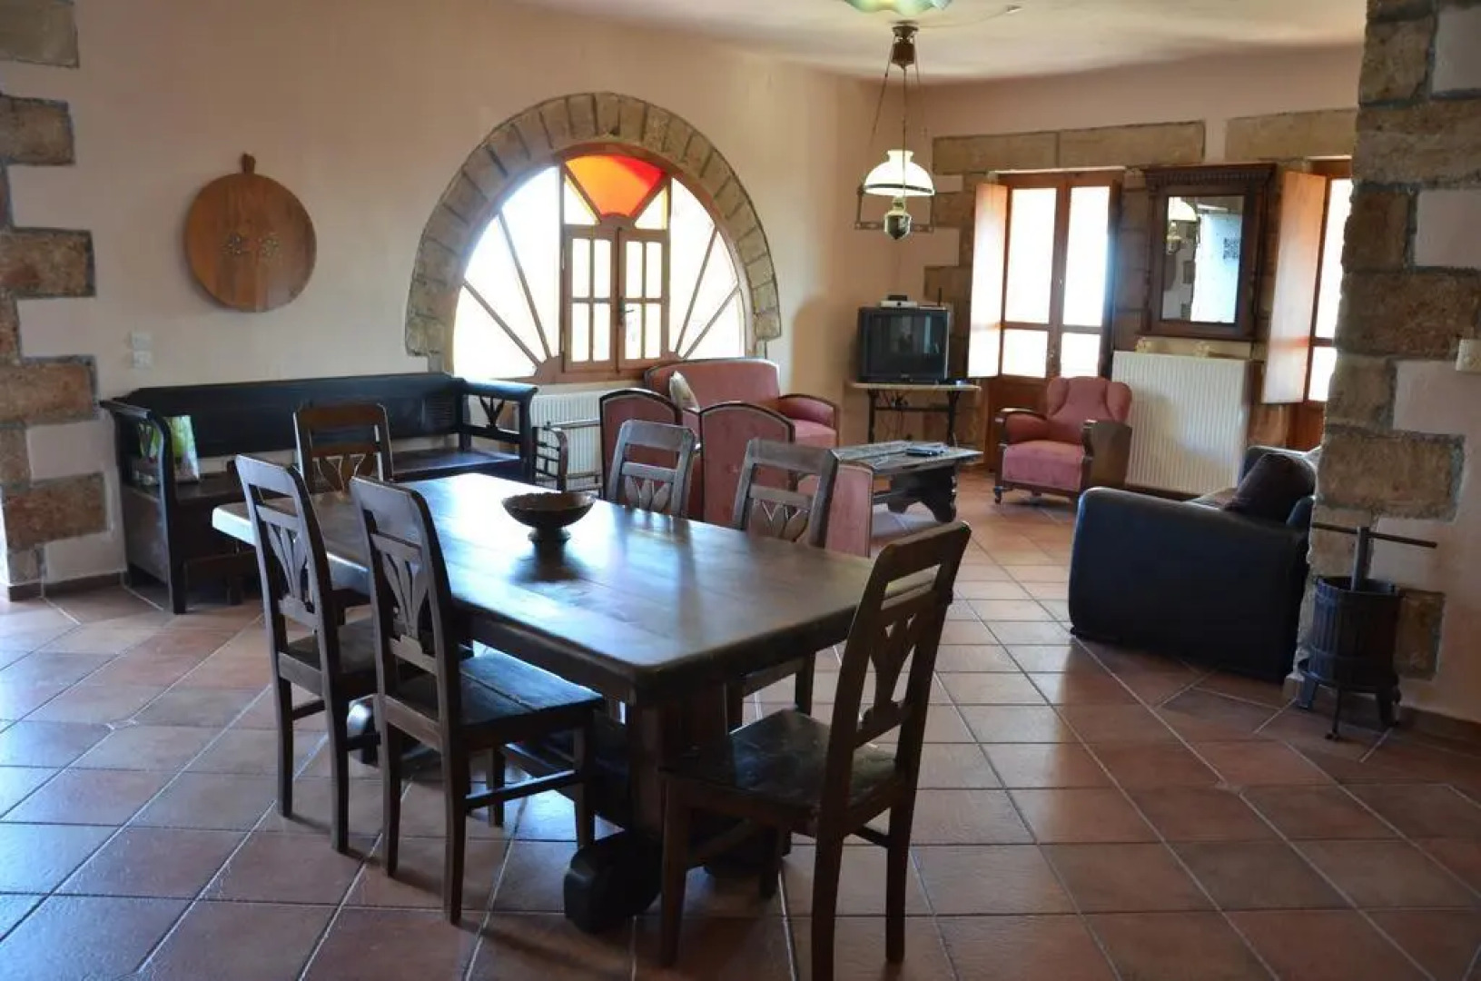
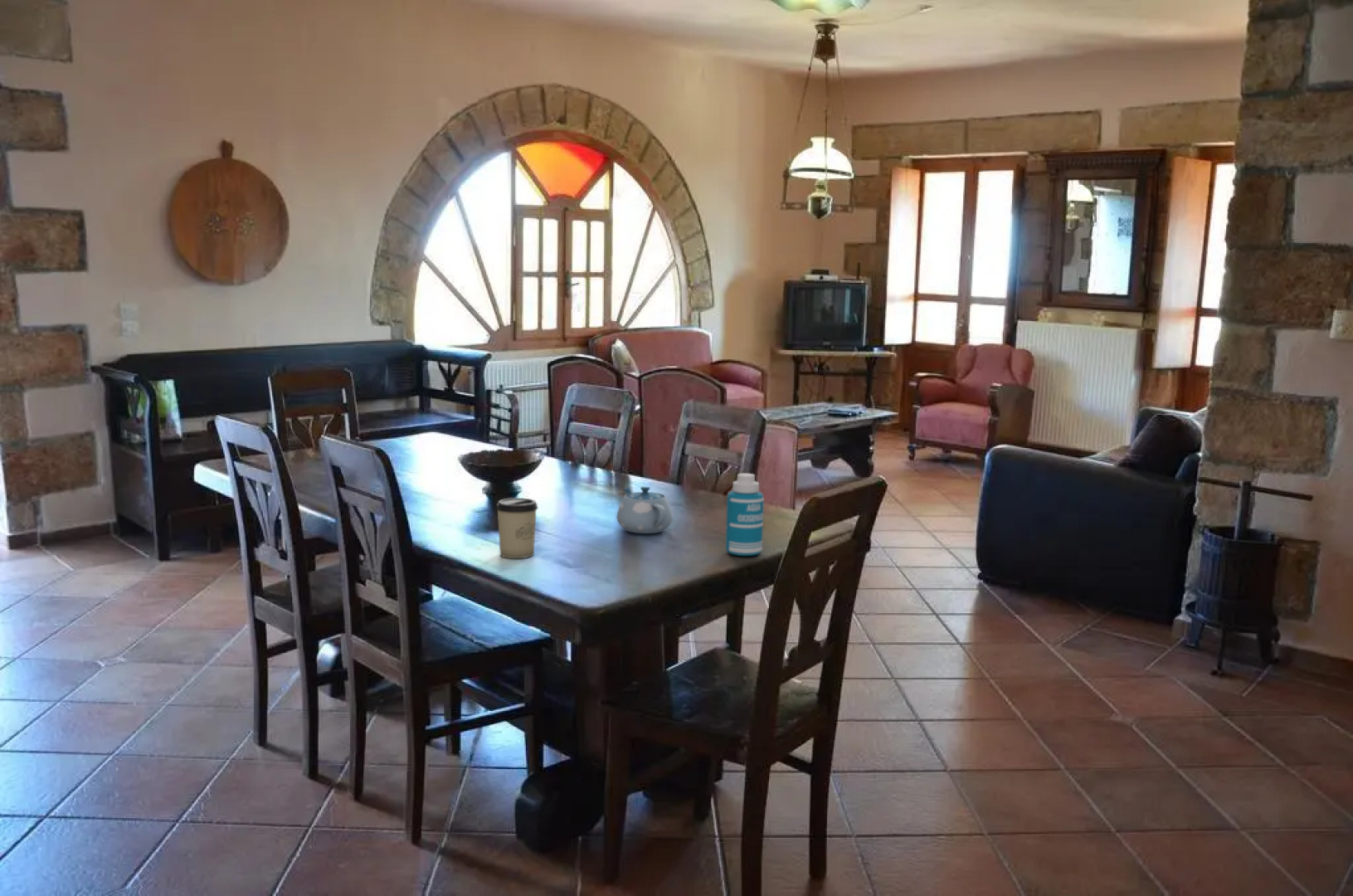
+ cup [495,497,538,559]
+ chinaware [616,486,674,534]
+ bottle [725,473,765,557]
